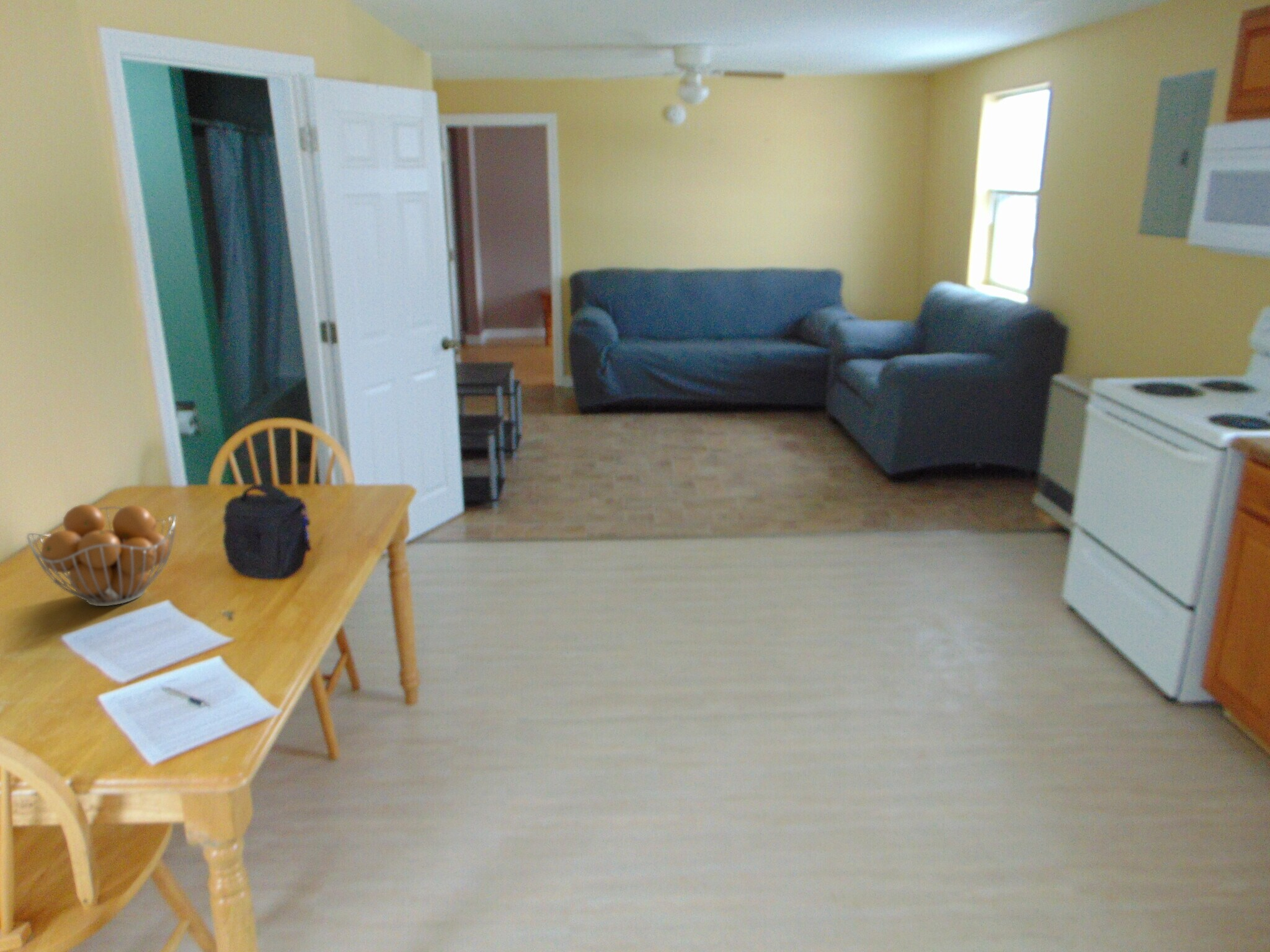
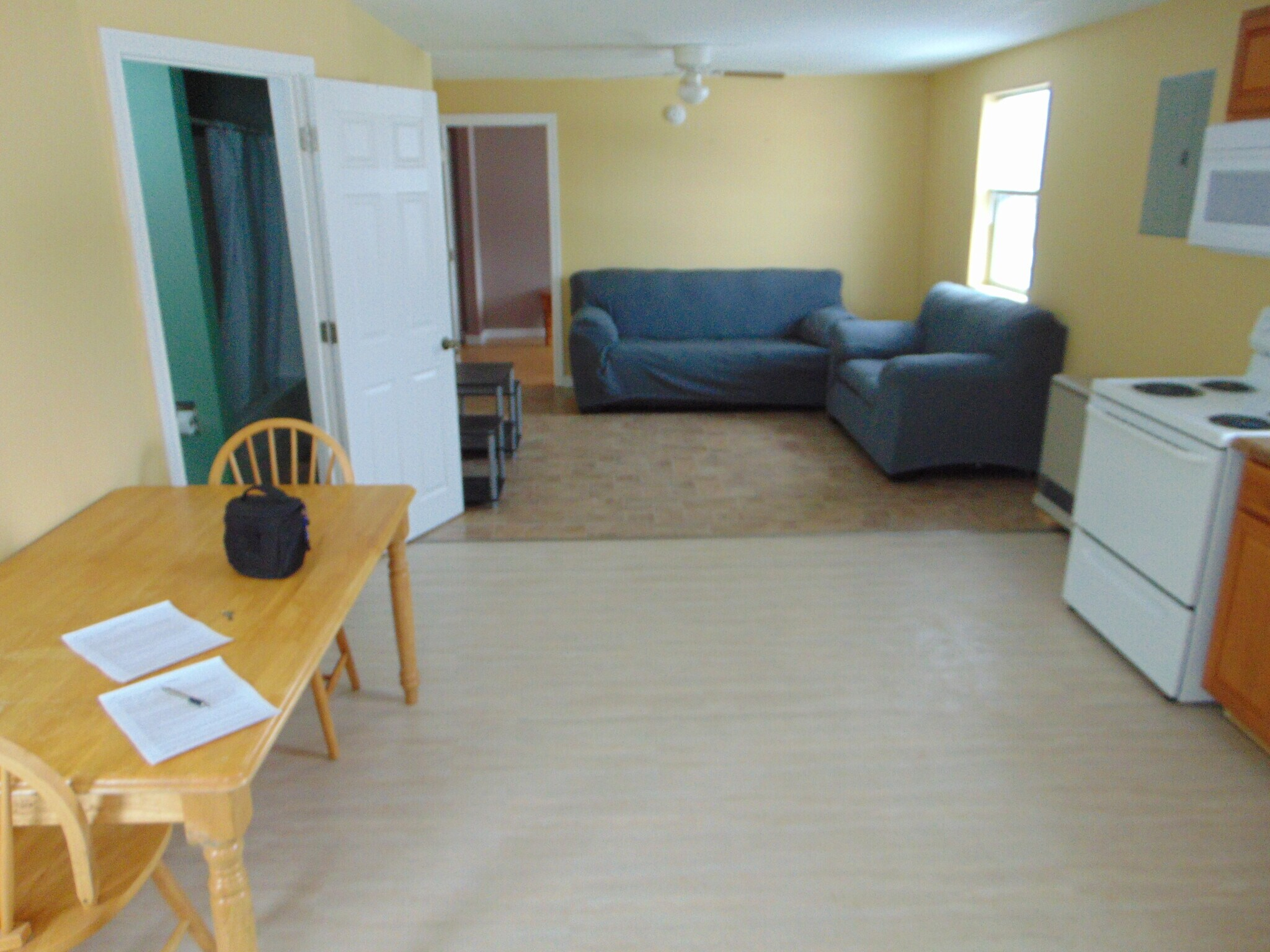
- fruit basket [27,504,177,607]
